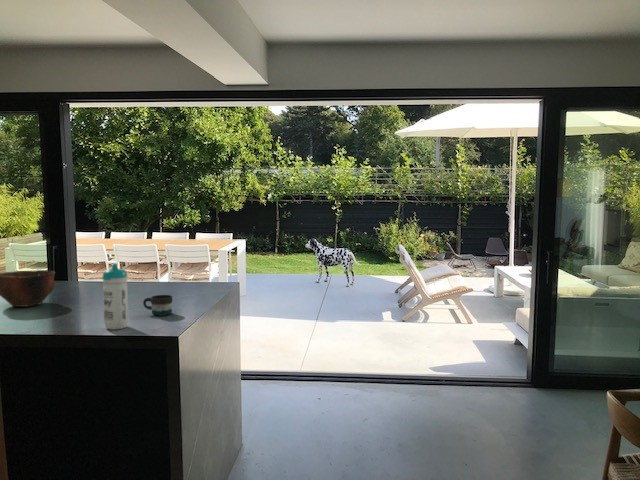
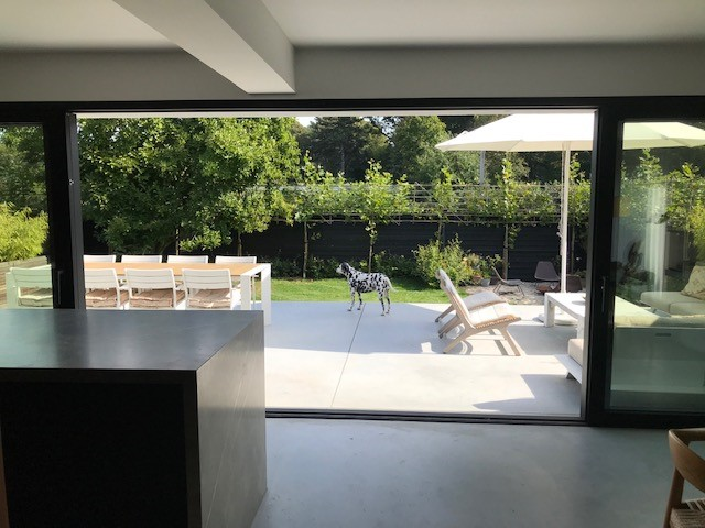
- mug [142,294,173,317]
- water bottle [102,262,129,331]
- bowl [0,269,57,308]
